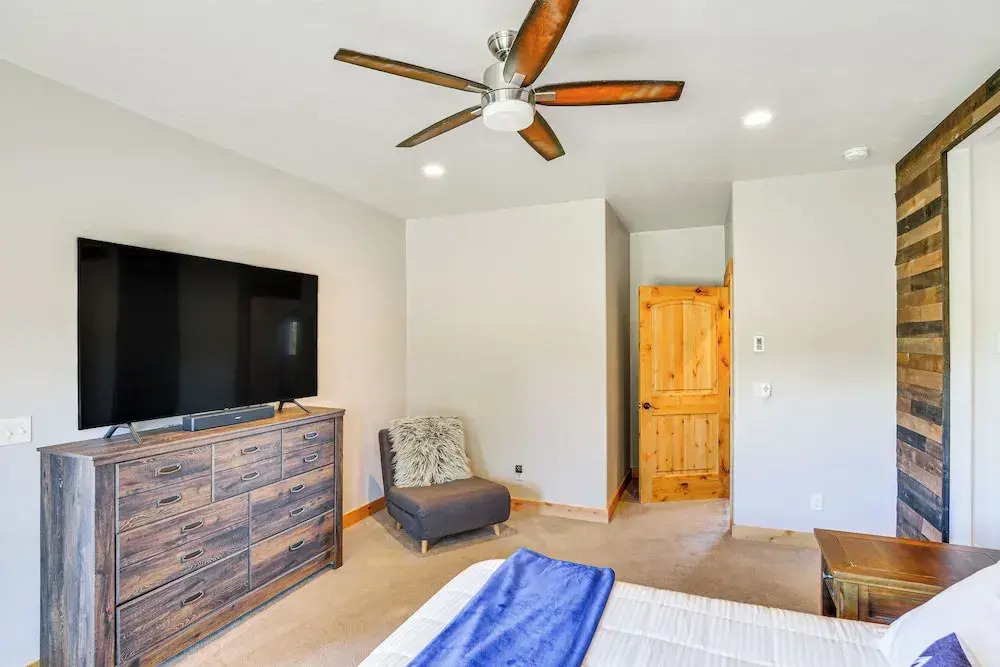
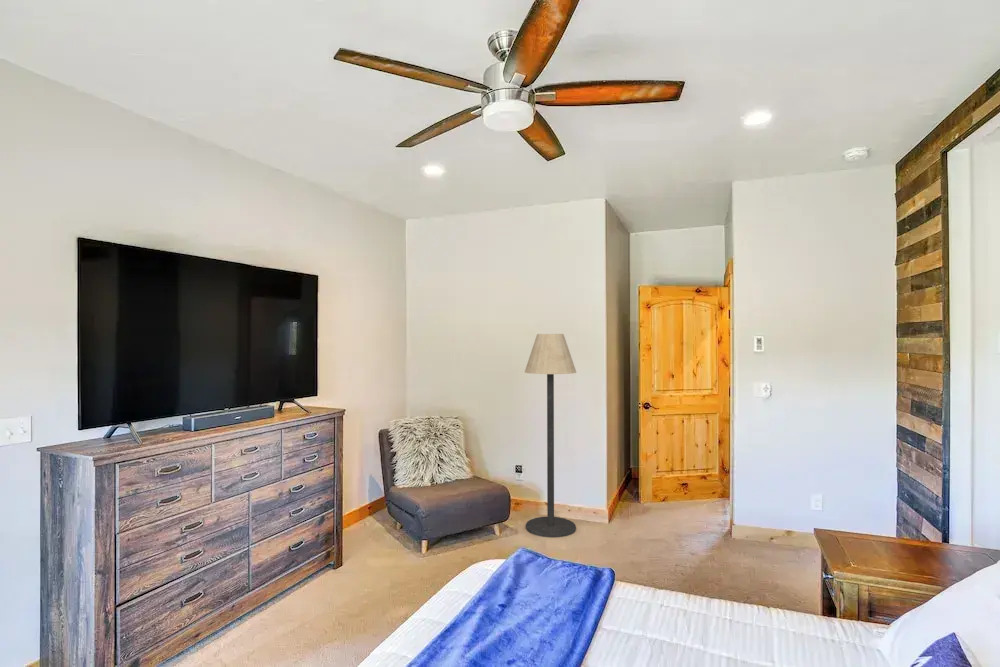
+ floor lamp [524,333,577,539]
